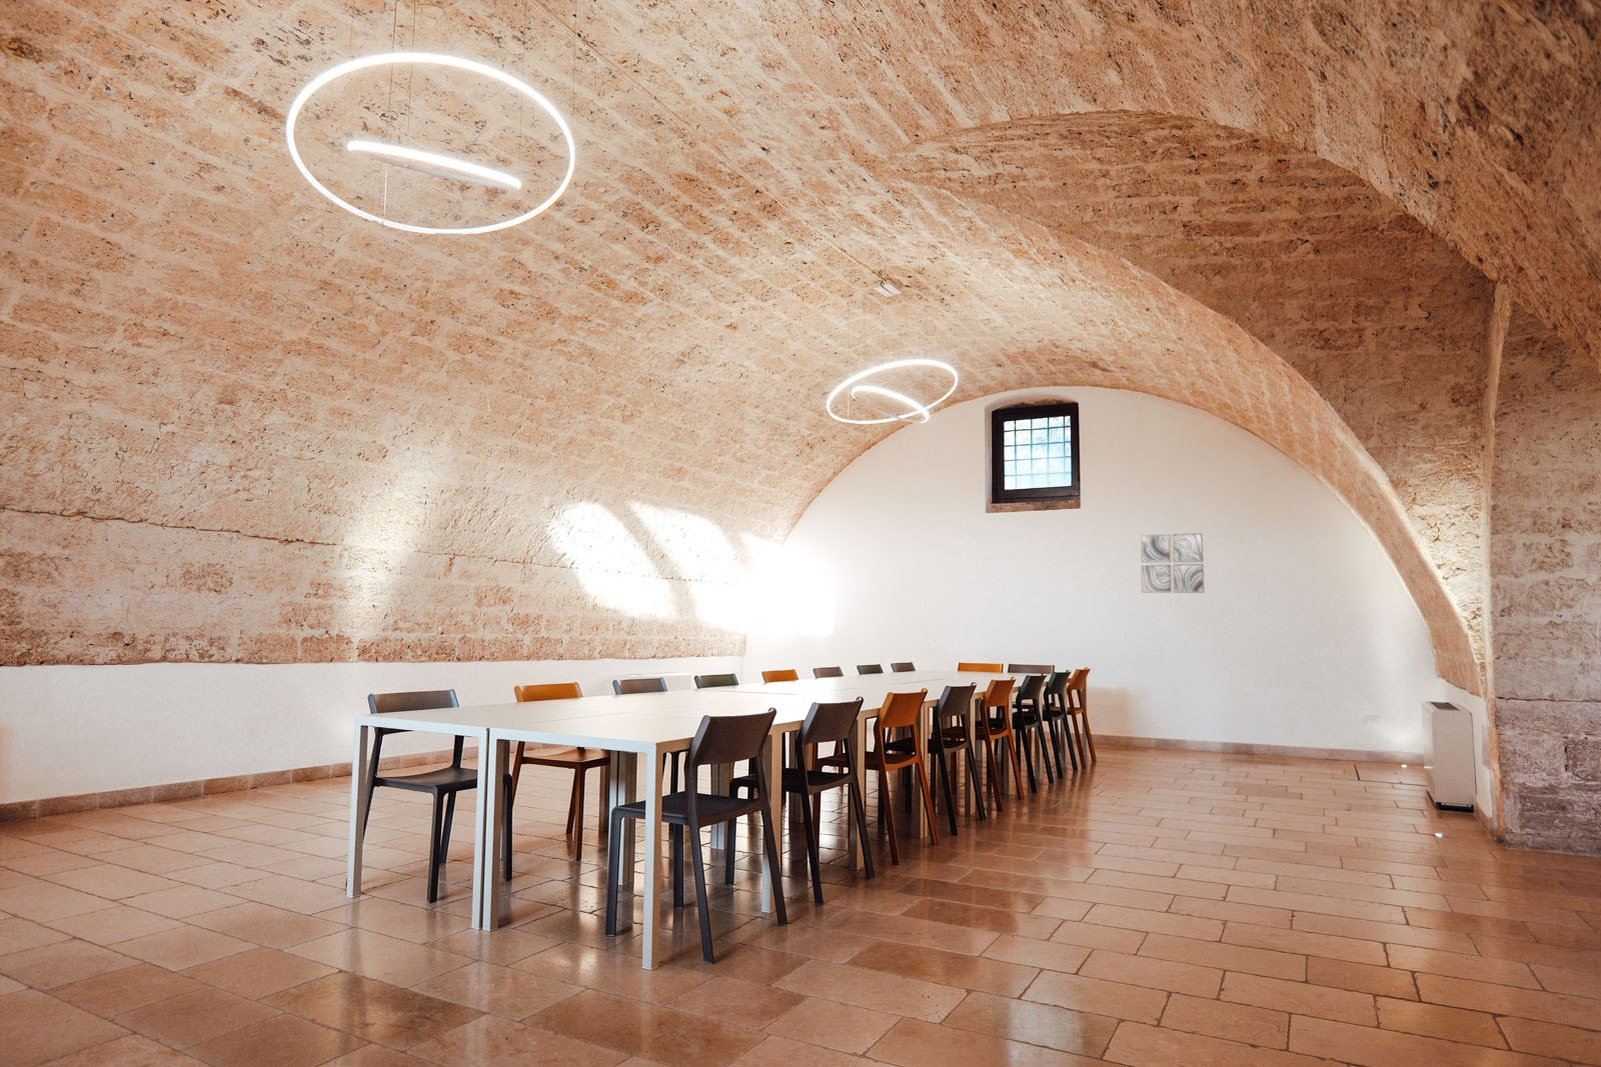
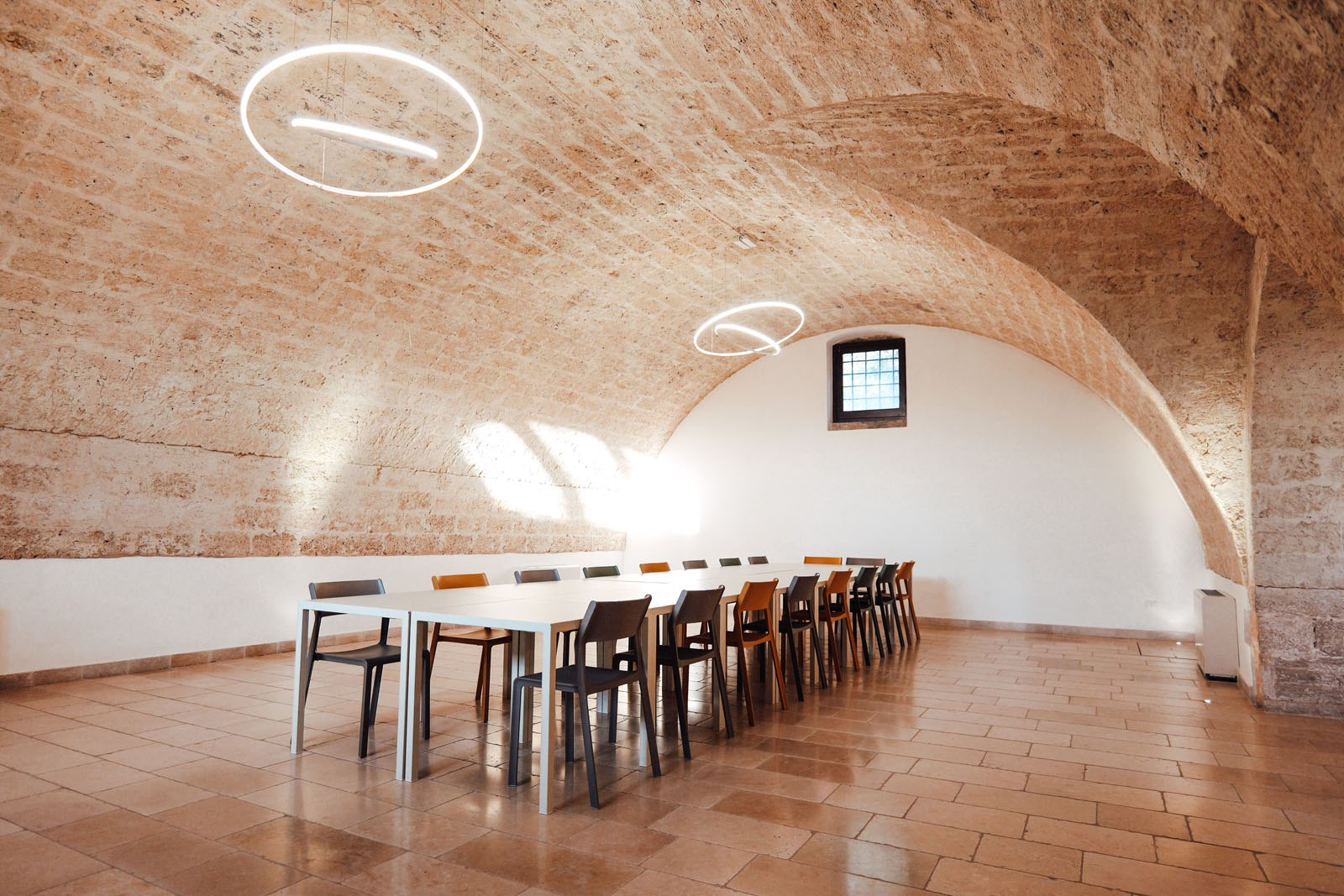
- wall art [1140,532,1206,594]
